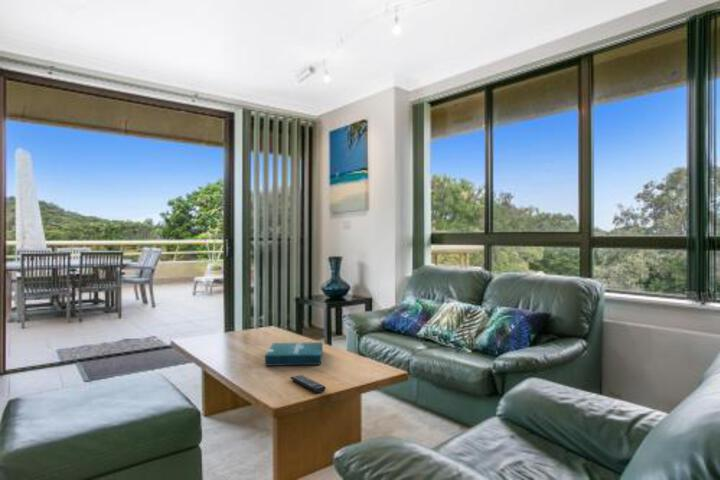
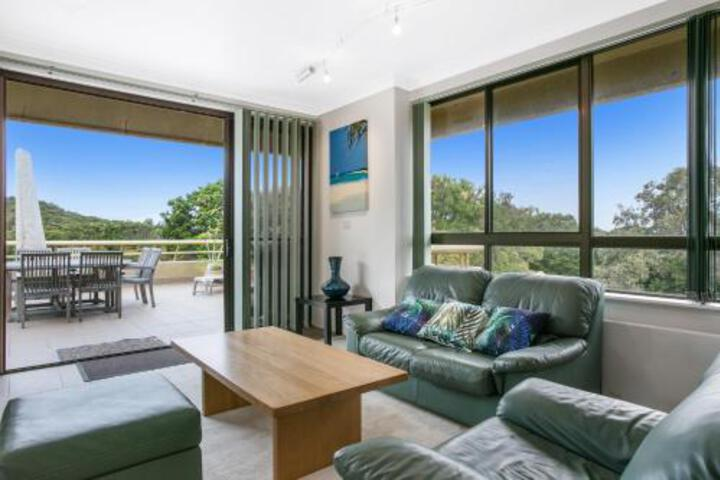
- remote control [290,374,327,394]
- pizza box [264,341,324,367]
